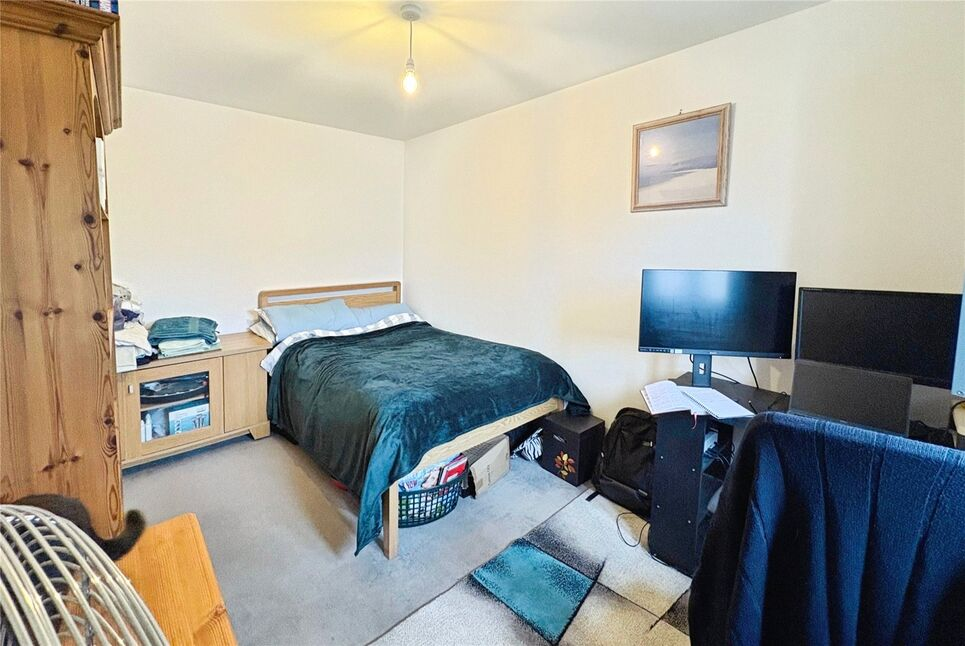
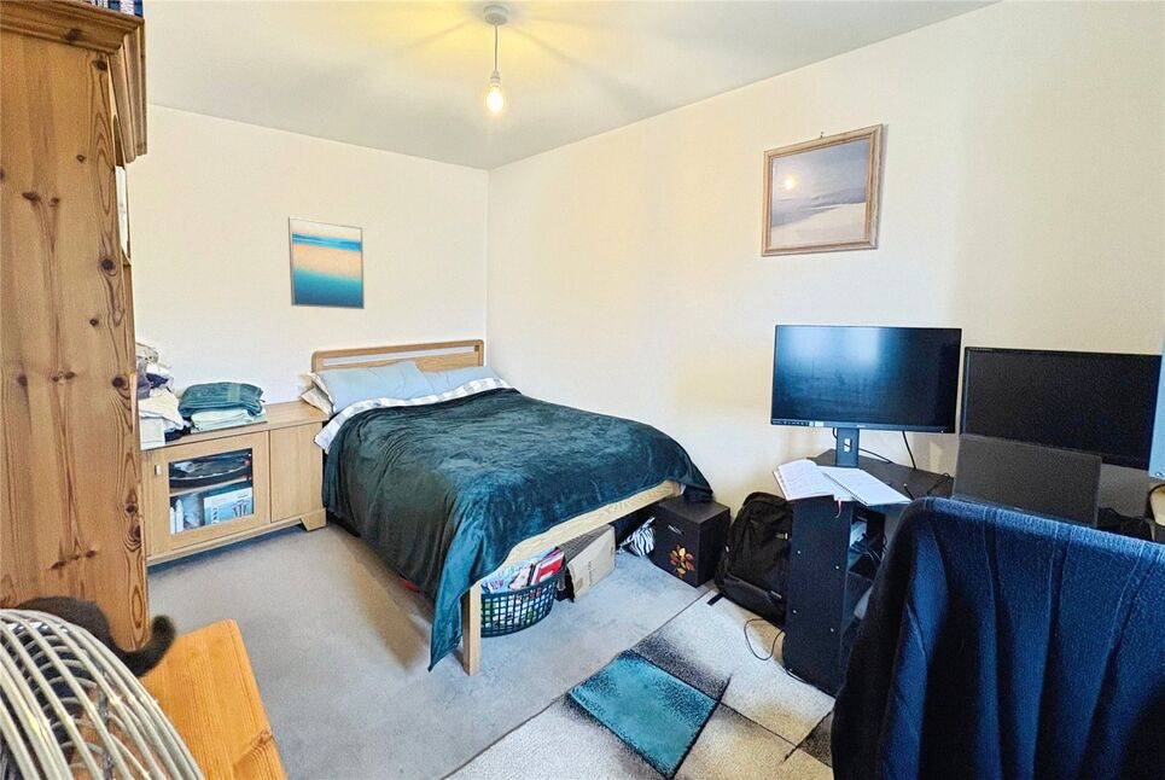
+ wall art [287,215,366,310]
